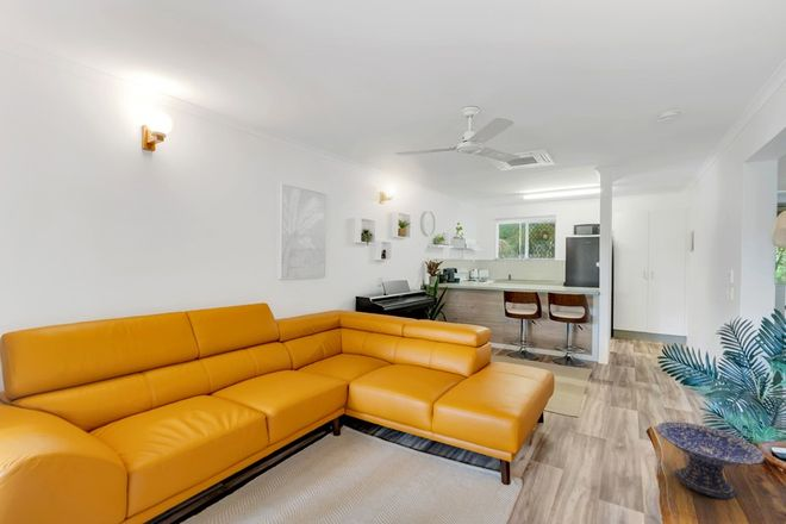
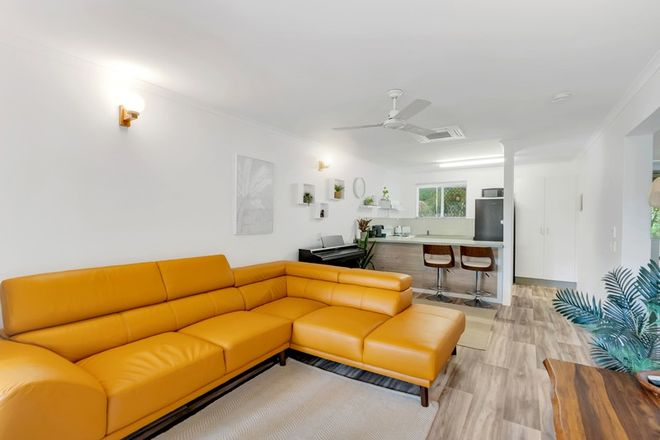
- decorative bowl [655,420,766,500]
